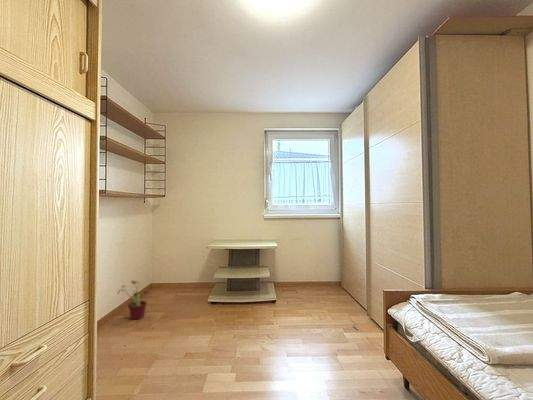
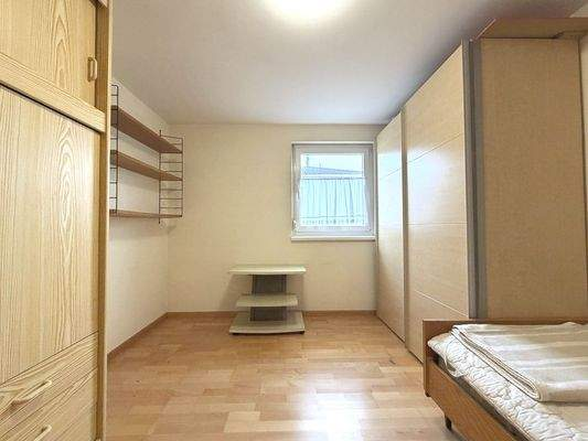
- potted plant [117,279,151,321]
